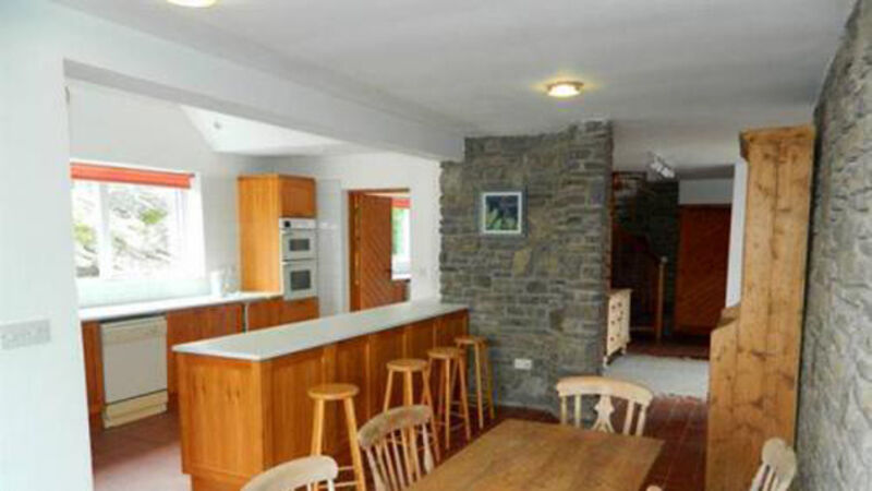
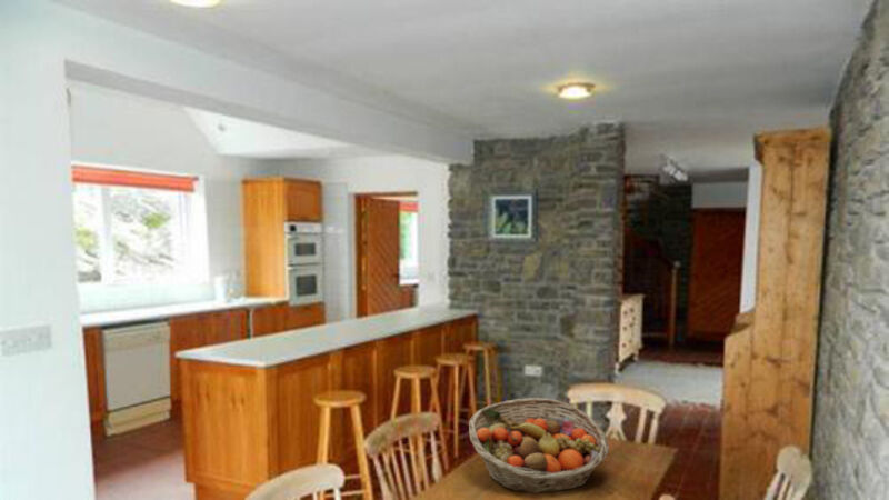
+ fruit basket [468,397,610,494]
